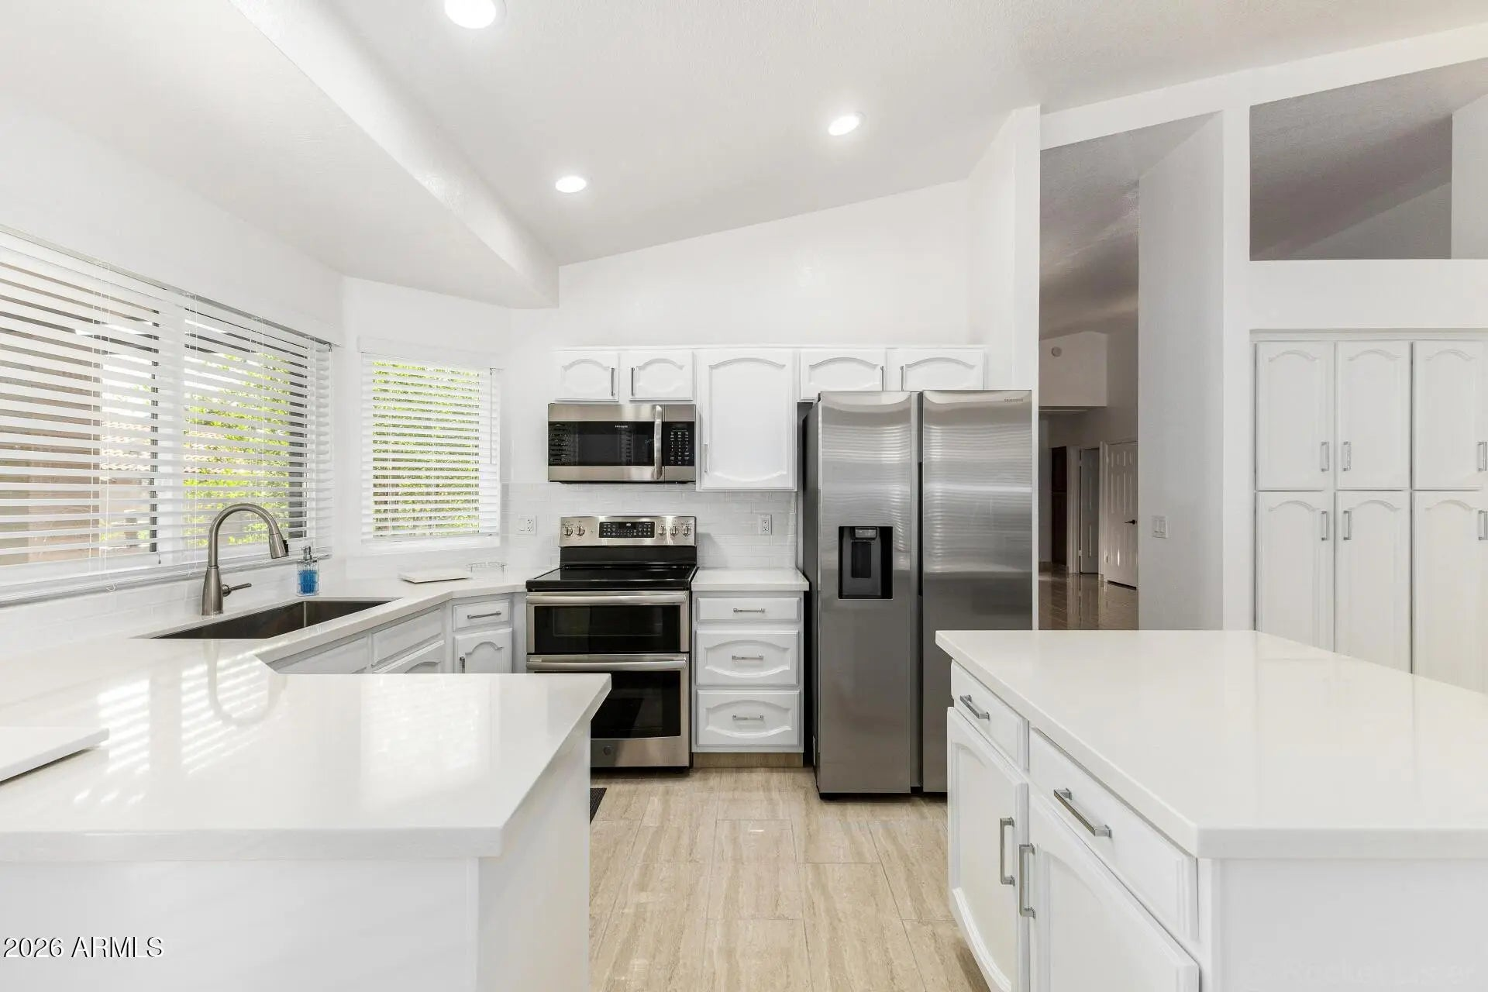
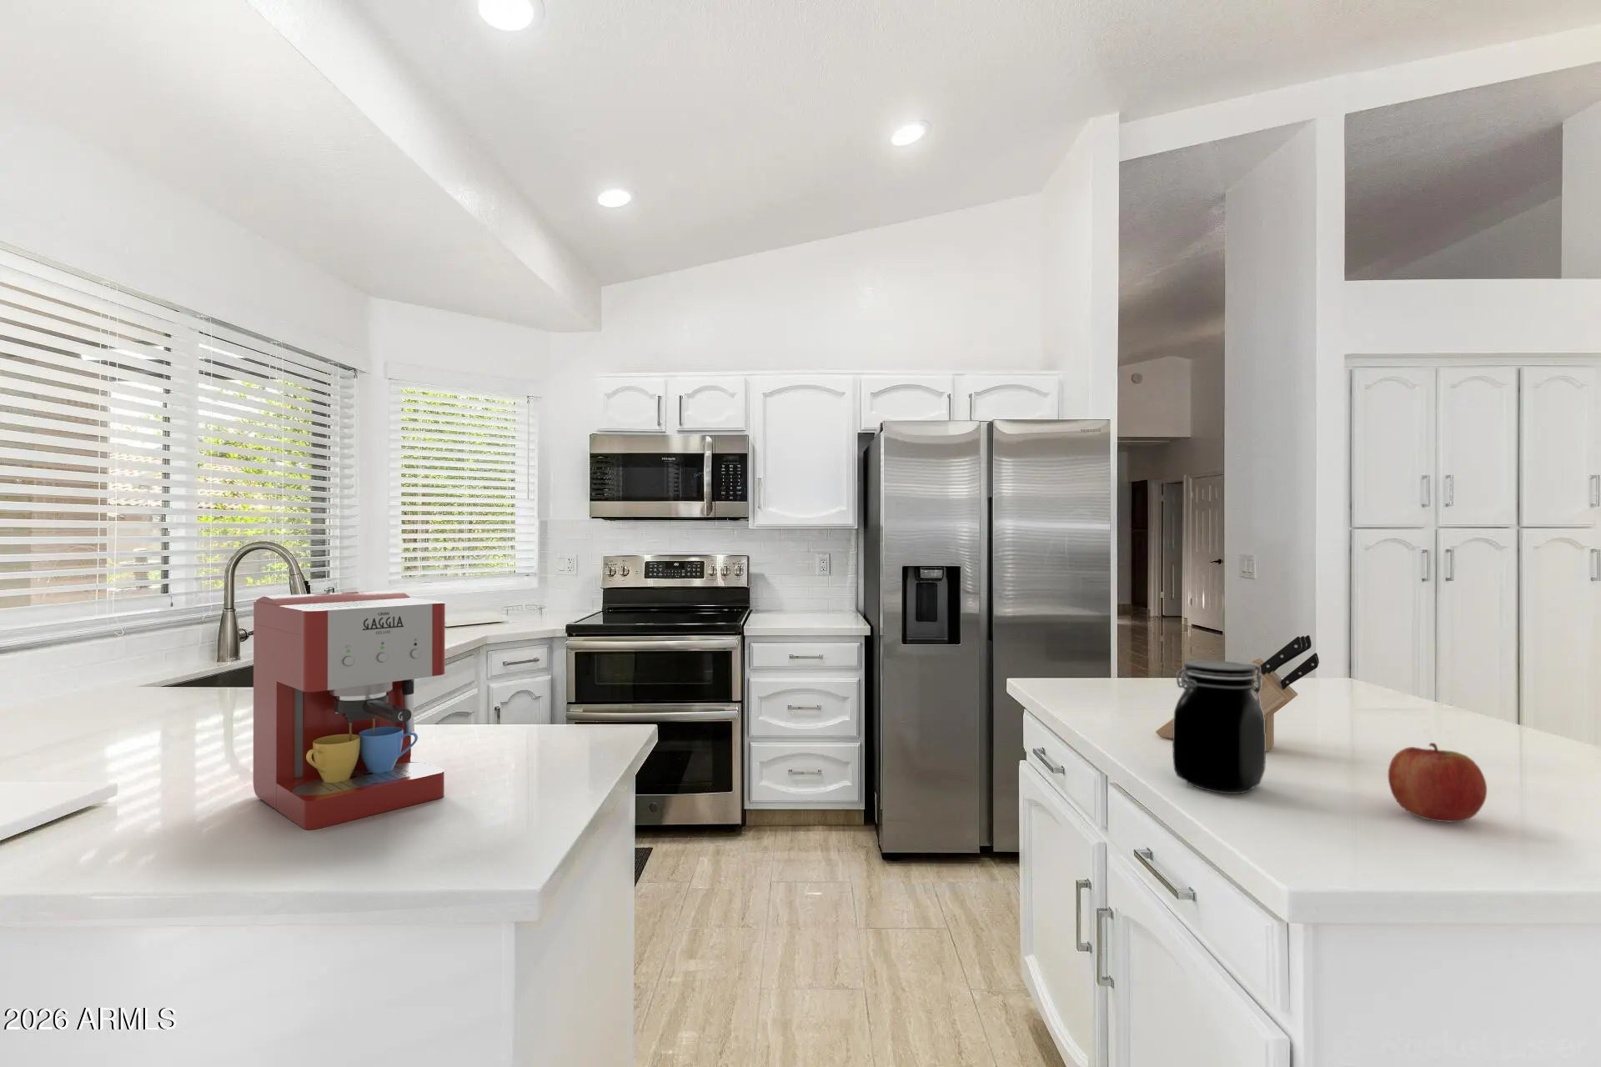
+ fruit [1388,742,1488,823]
+ knife block [1155,635,1320,753]
+ coffee maker [253,589,446,830]
+ jar [1172,660,1266,795]
